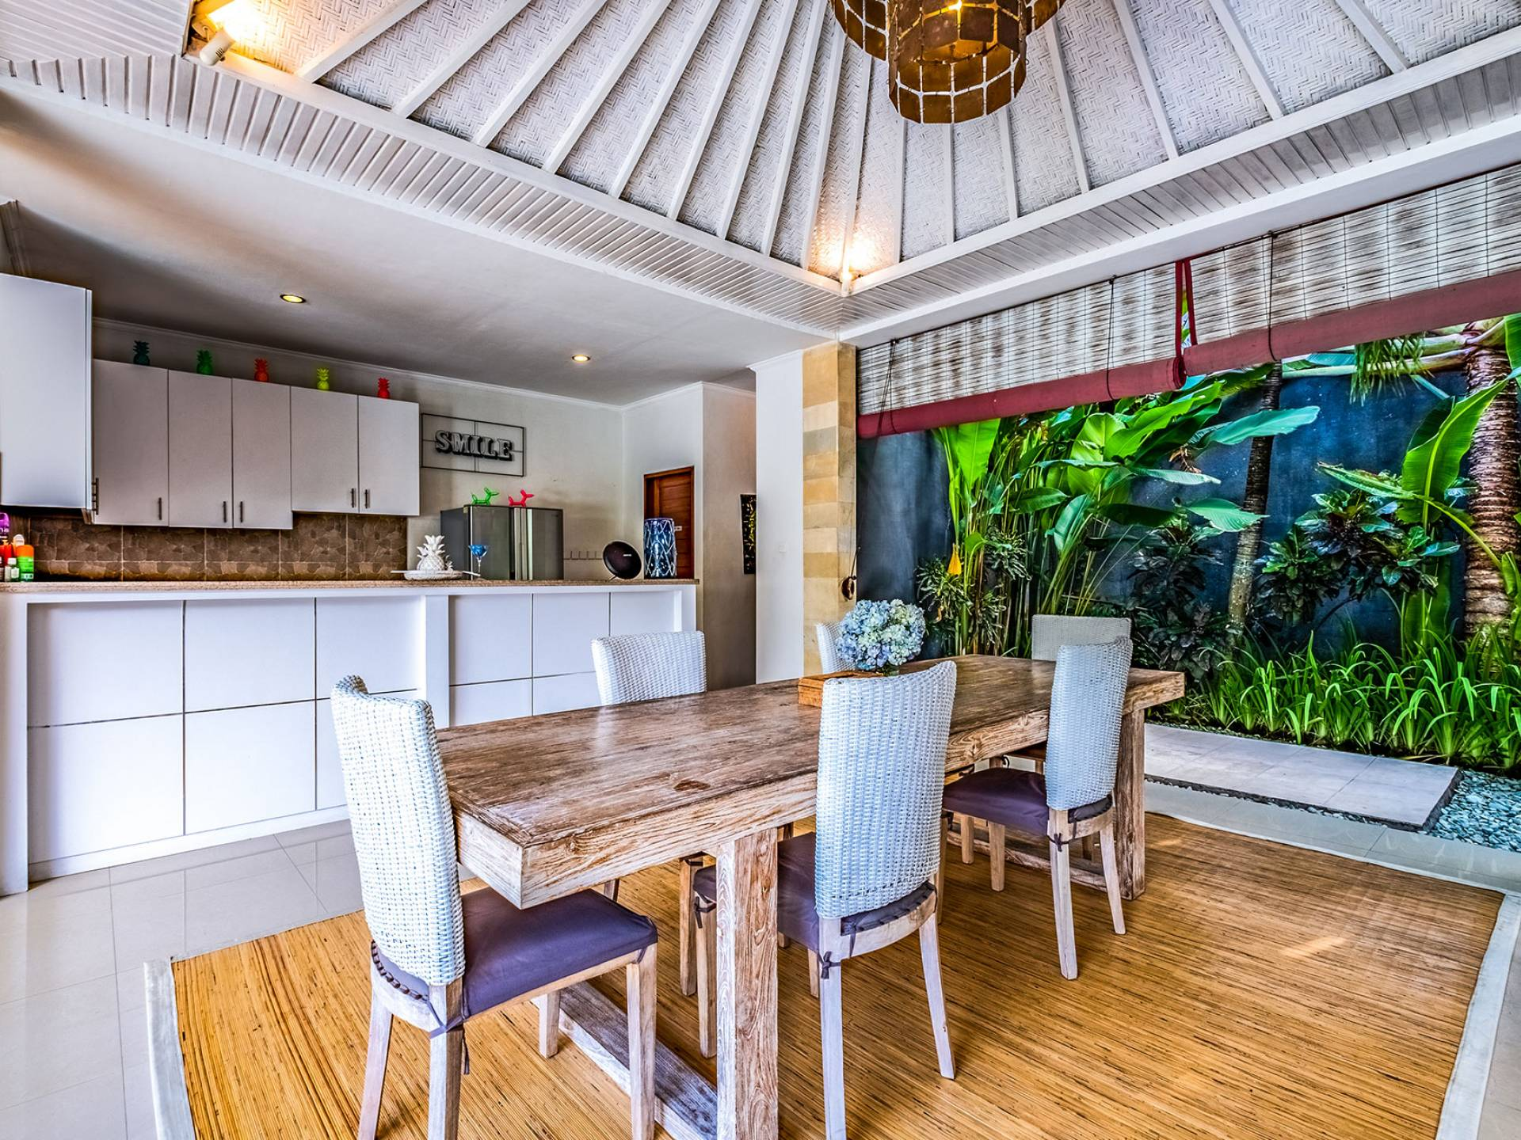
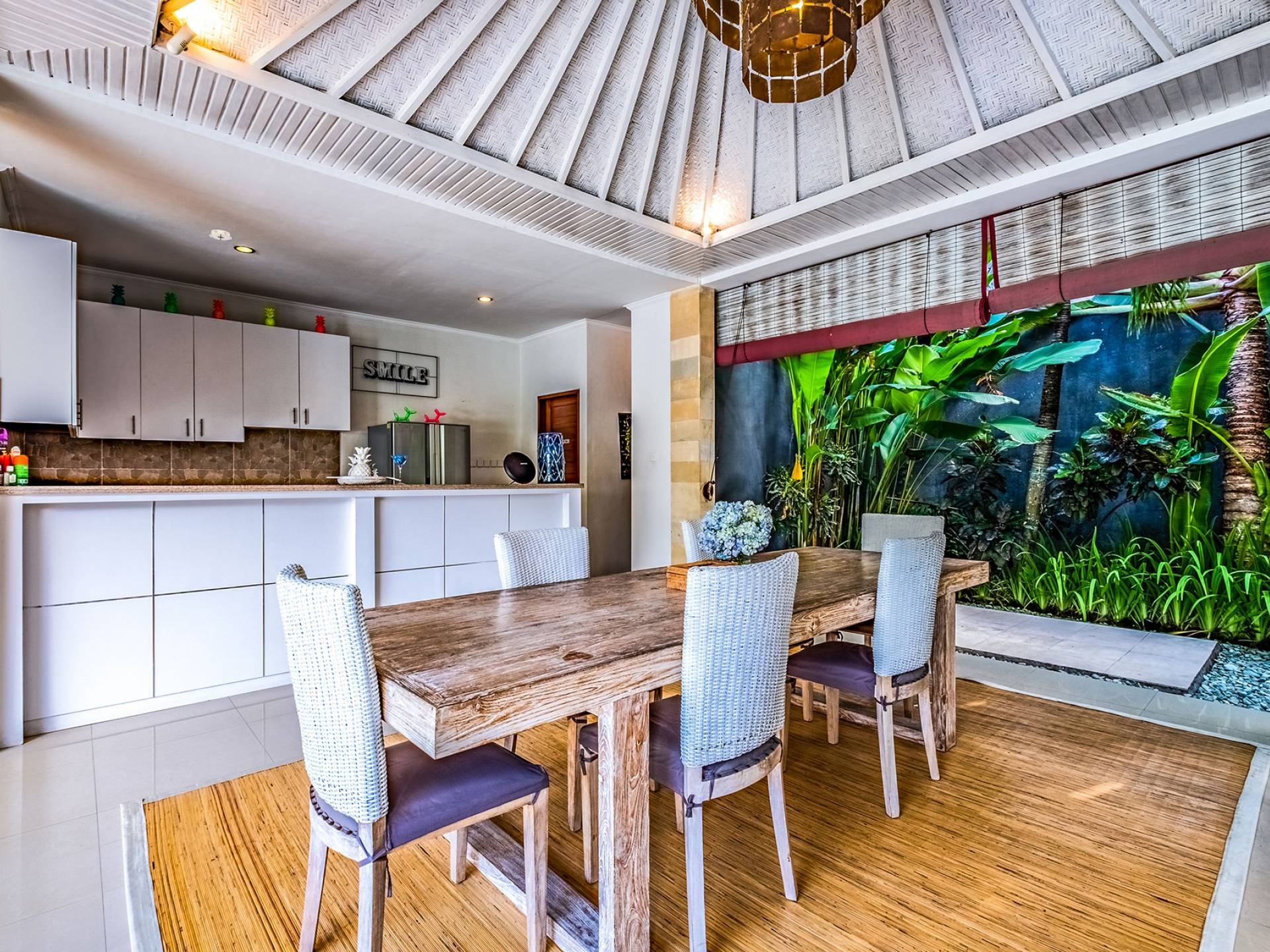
+ smoke detector [208,229,232,241]
